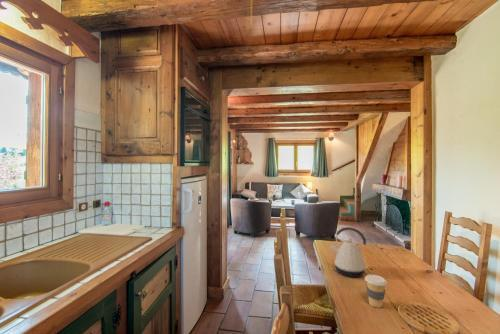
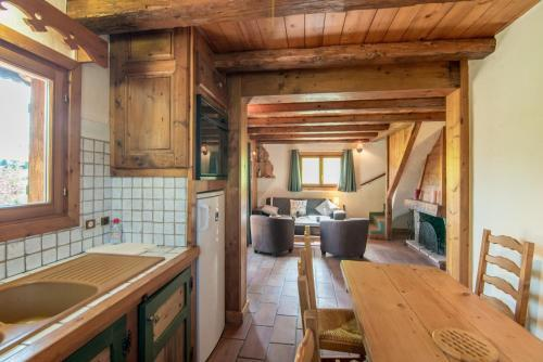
- coffee cup [364,274,388,309]
- kettle [329,226,369,278]
